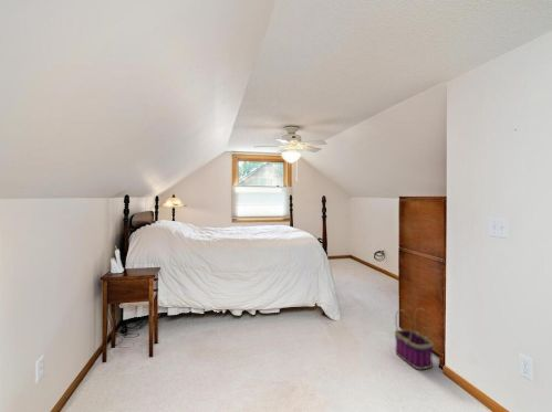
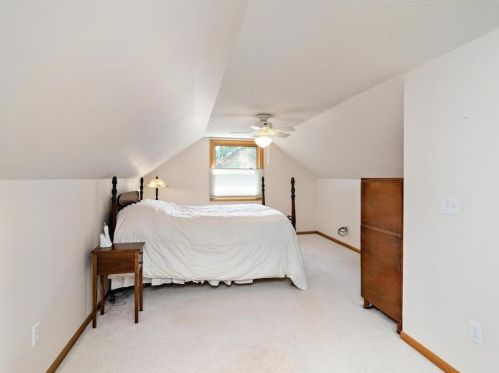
- basket [394,307,435,370]
